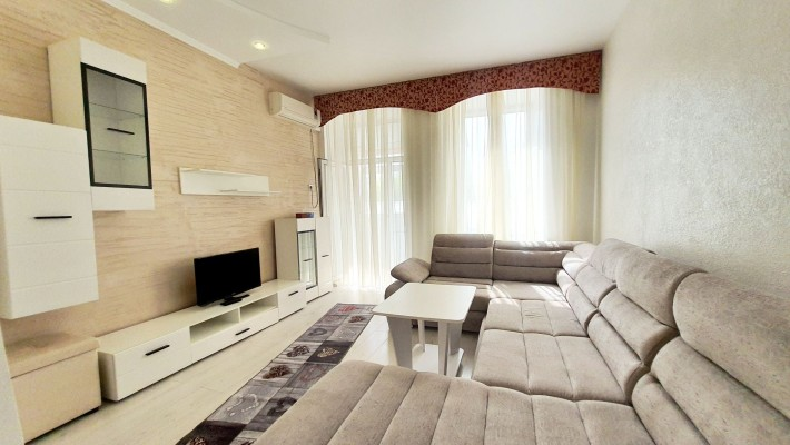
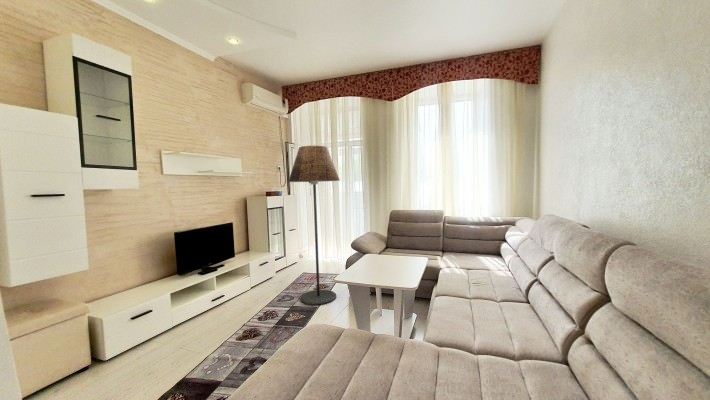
+ floor lamp [287,145,341,306]
